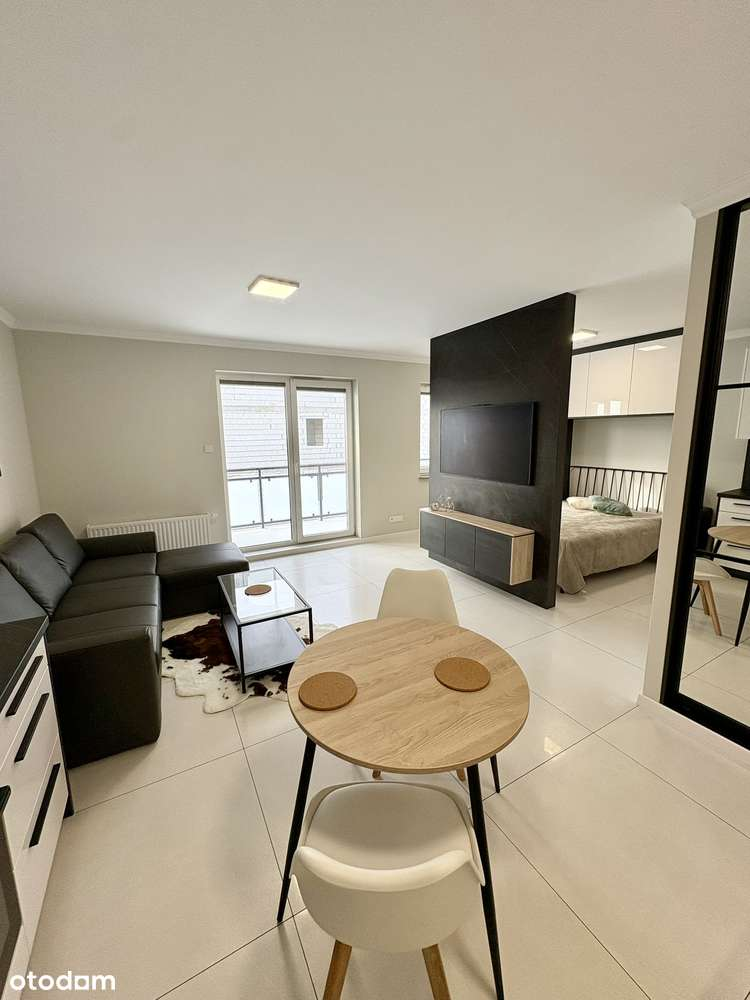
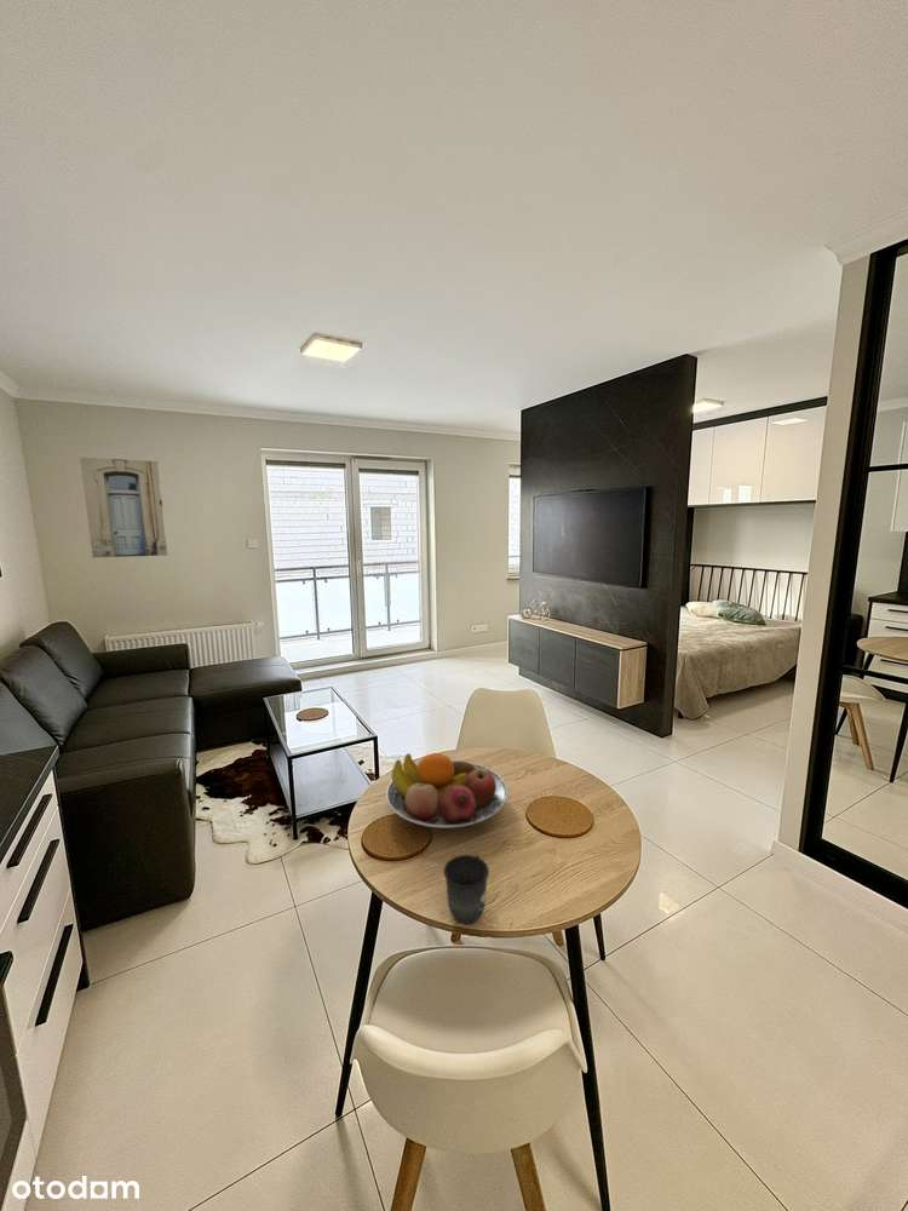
+ mug [443,853,490,925]
+ fruit bowl [385,752,508,830]
+ wall art [79,457,168,558]
